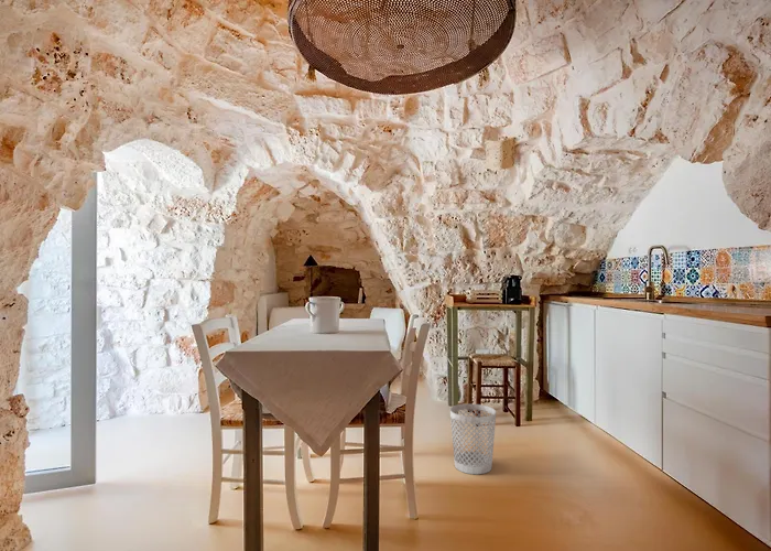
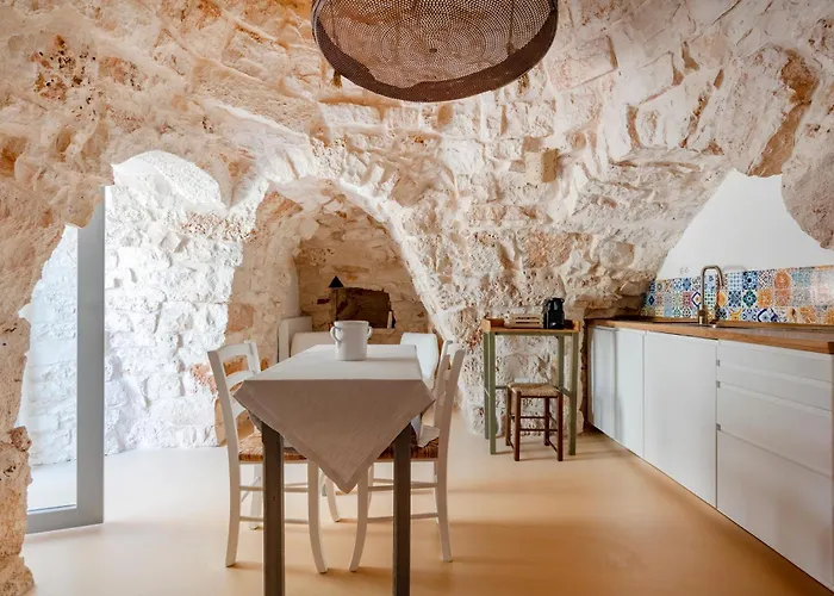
- wastebasket [449,403,497,475]
